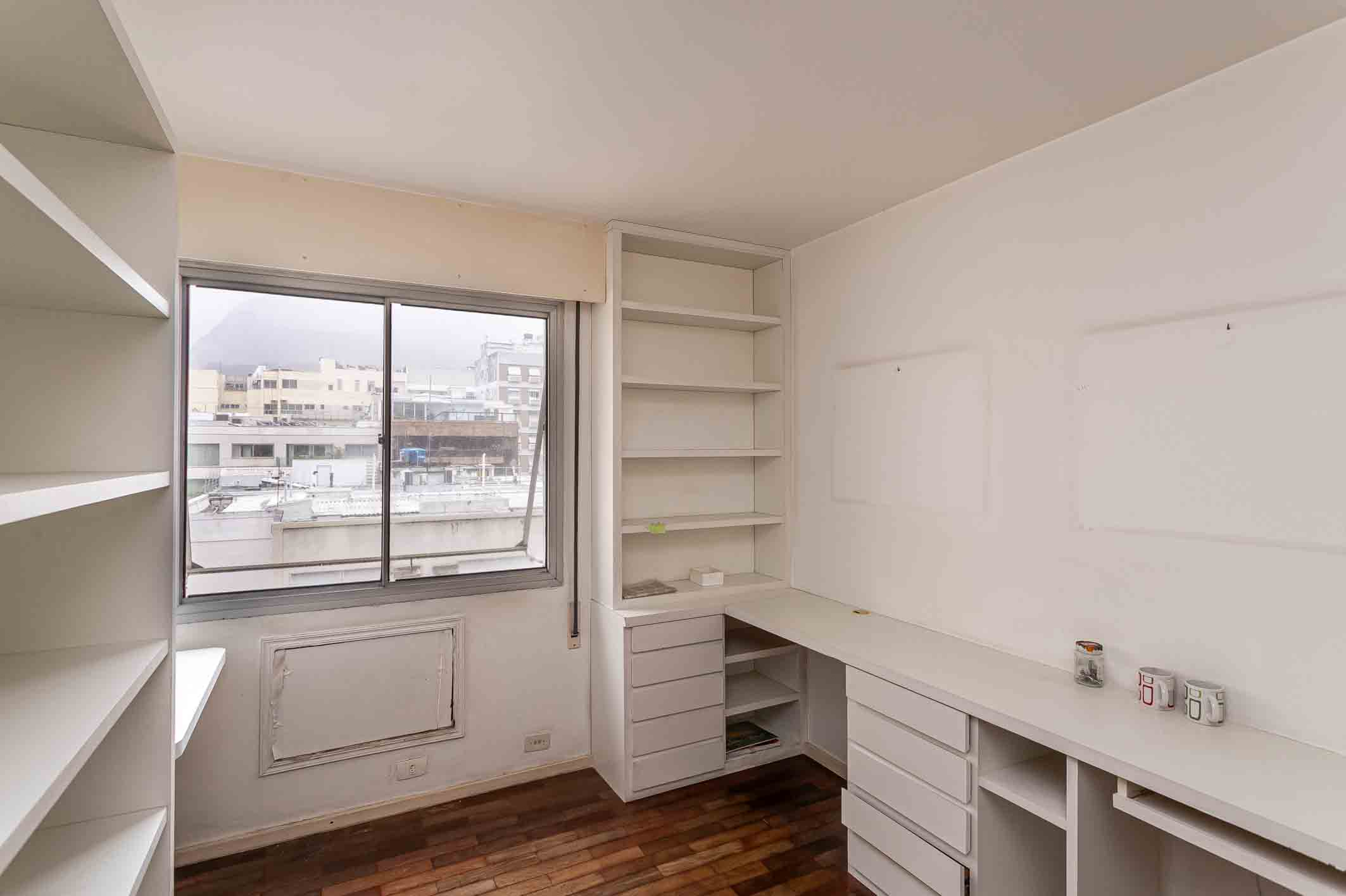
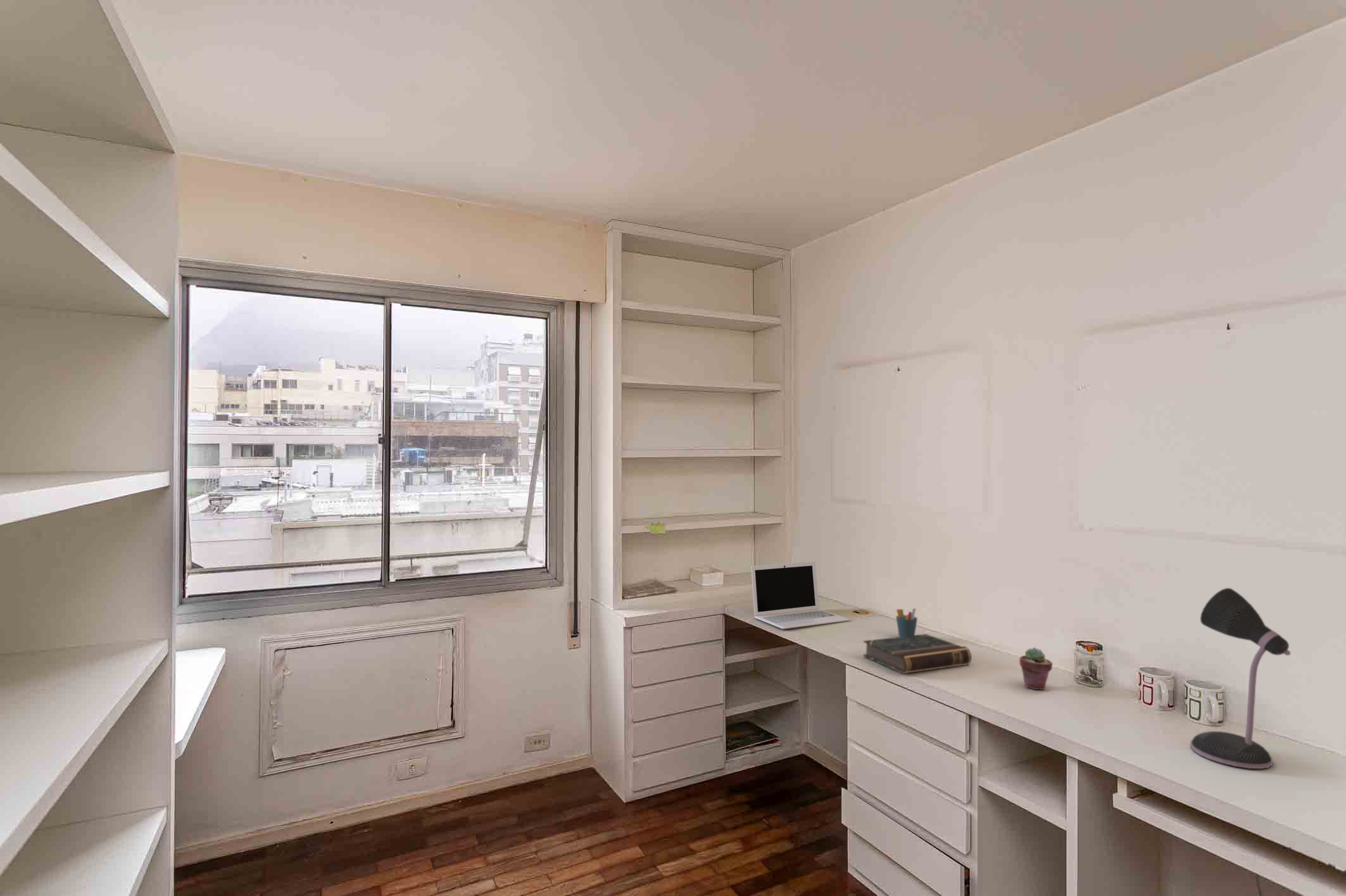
+ pen holder [895,608,918,637]
+ book [863,633,972,674]
+ potted succulent [1019,647,1054,690]
+ desk lamp [1190,587,1292,769]
+ laptop [750,560,850,630]
